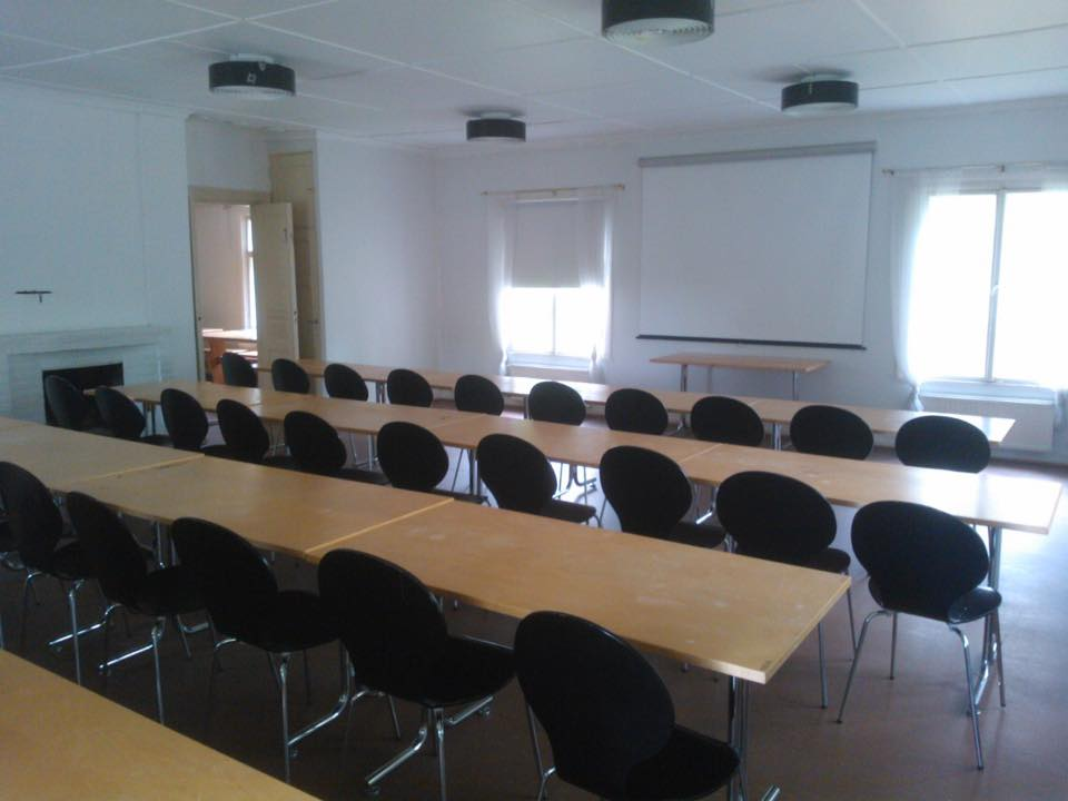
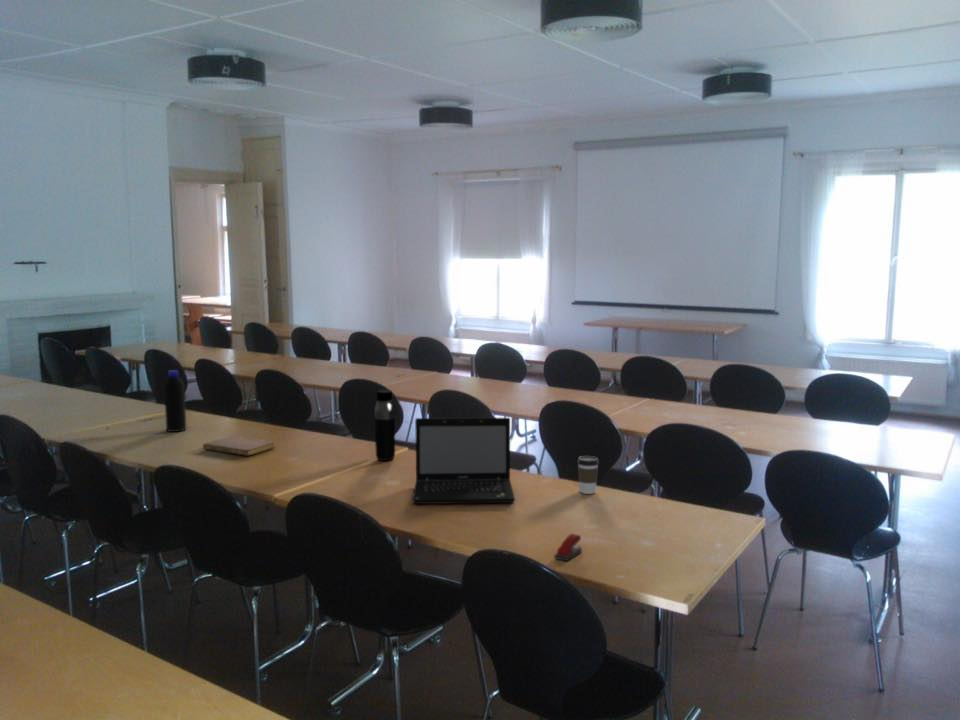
+ laptop [412,417,516,505]
+ water bottle [374,389,396,462]
+ coffee cup [576,455,600,495]
+ stapler [554,533,583,562]
+ notebook [202,435,276,457]
+ bottle [163,369,187,433]
